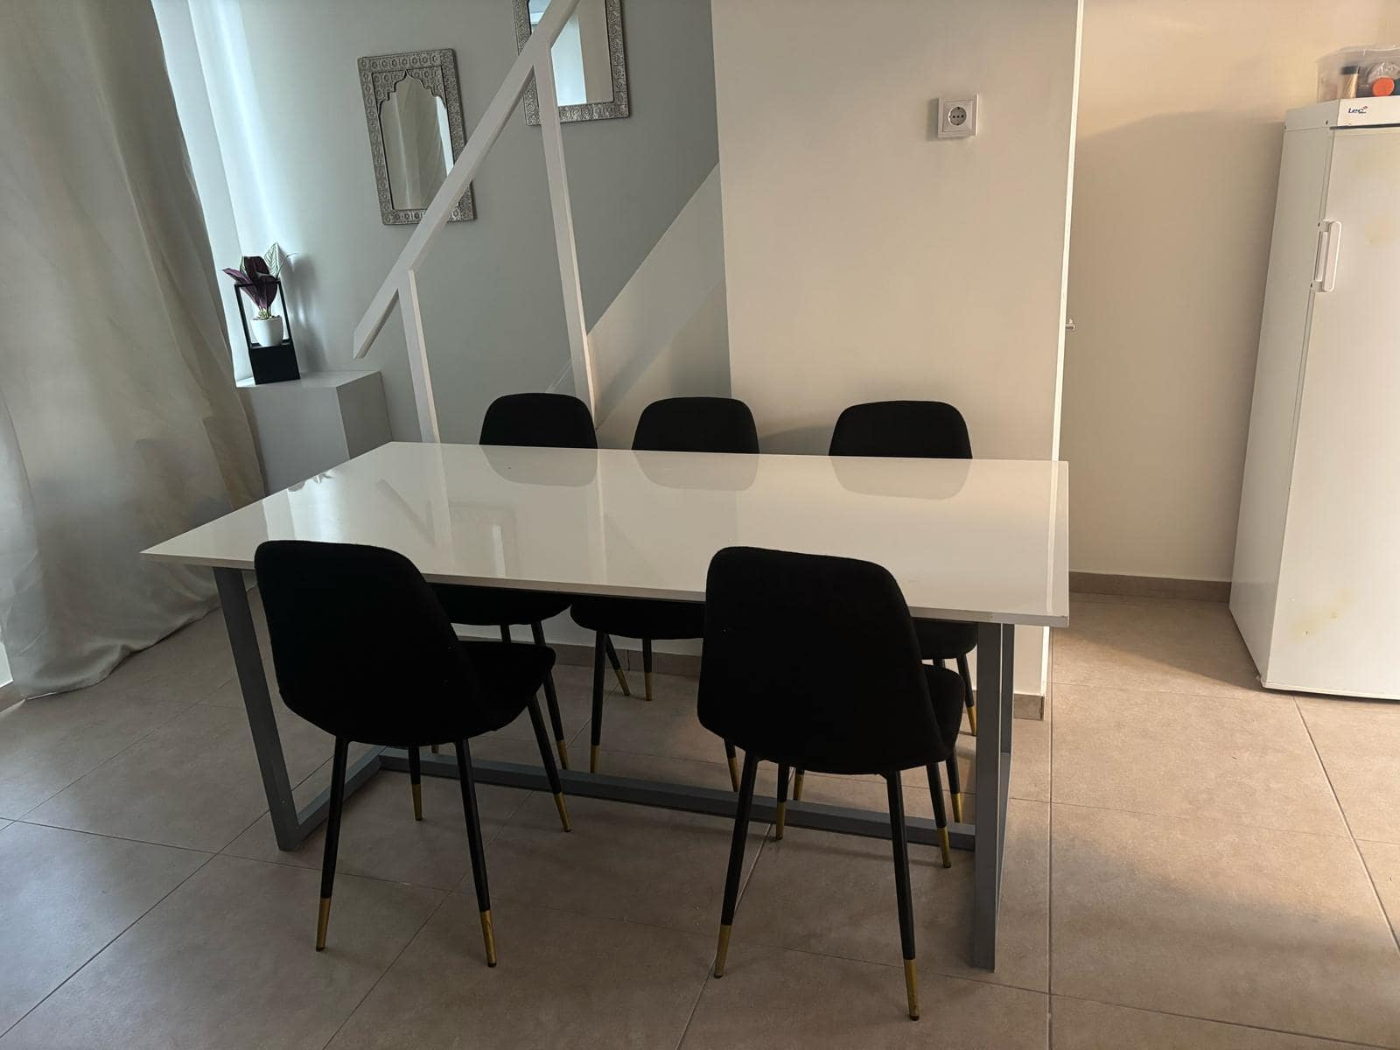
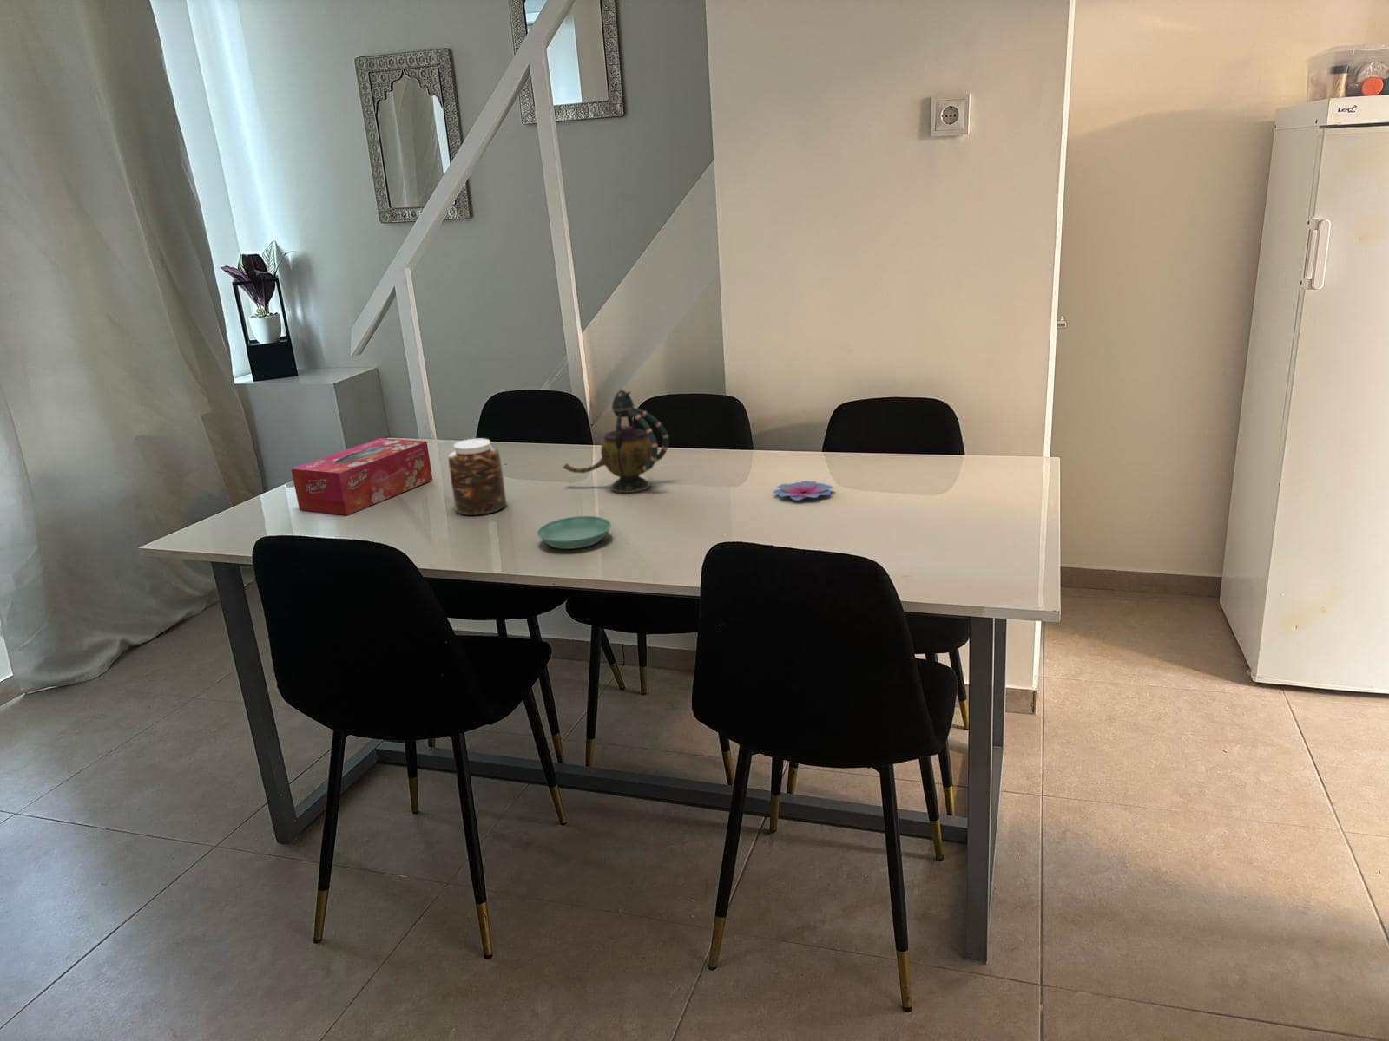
+ tissue box [291,437,433,516]
+ teapot [562,388,670,493]
+ flower [772,480,834,502]
+ saucer [537,515,612,550]
+ jar [448,438,507,516]
